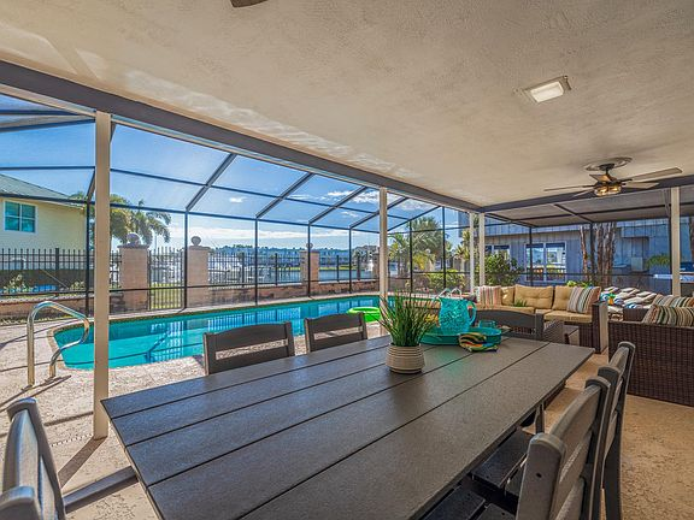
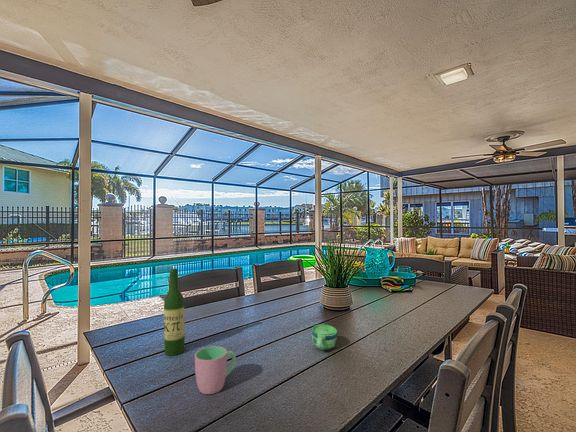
+ wine bottle [163,268,186,357]
+ cup [194,345,237,395]
+ cup [311,323,338,351]
